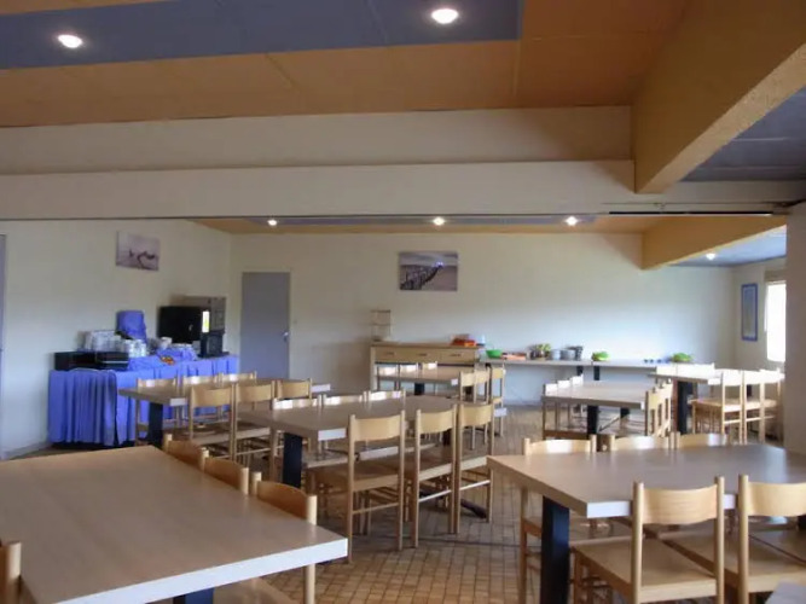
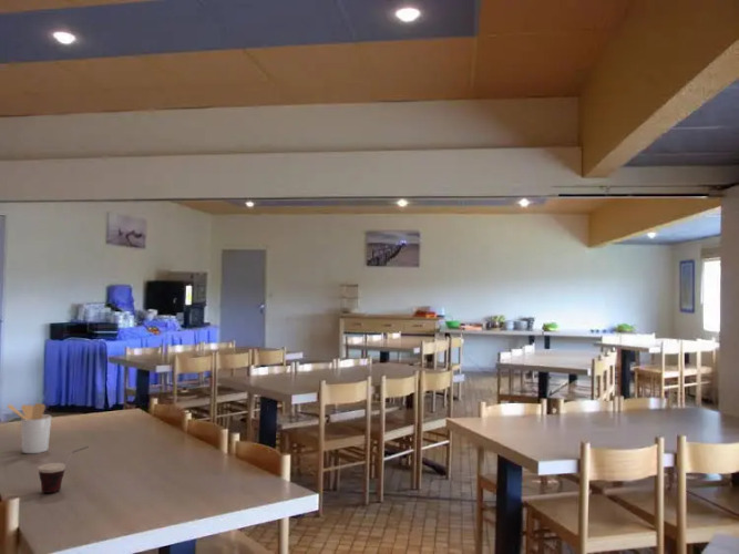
+ cup [37,445,90,494]
+ utensil holder [7,402,52,454]
